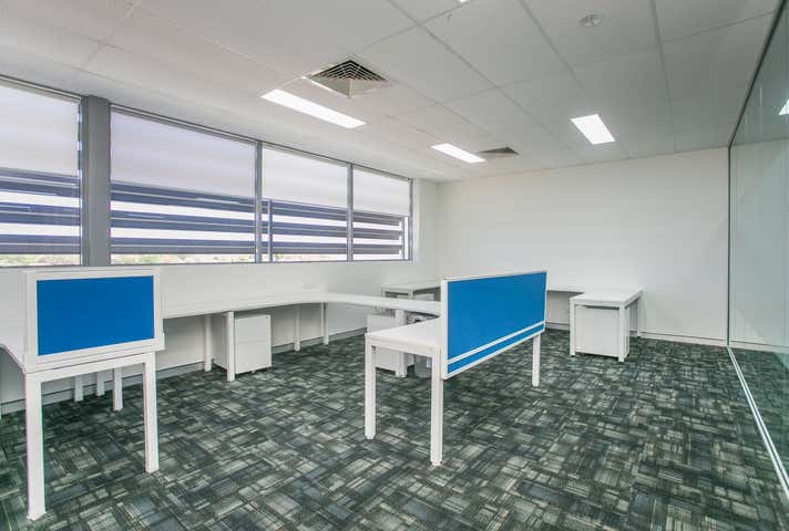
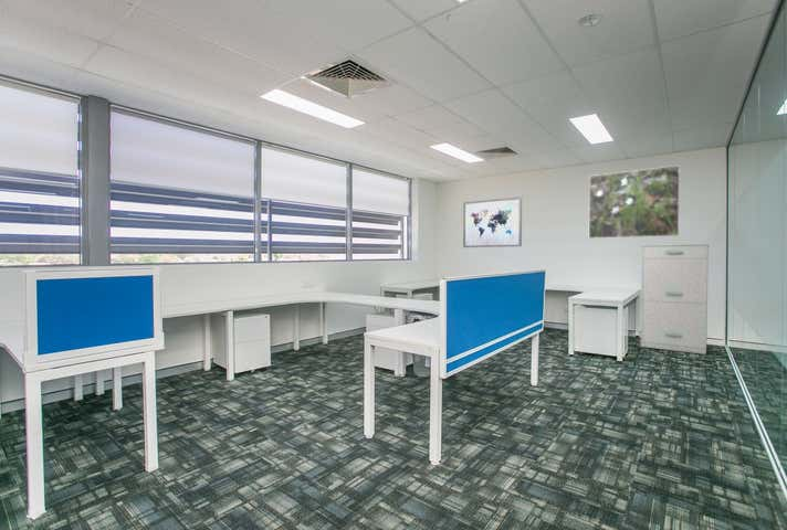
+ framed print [588,165,681,240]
+ wall art [462,195,523,248]
+ filing cabinet [640,243,710,356]
